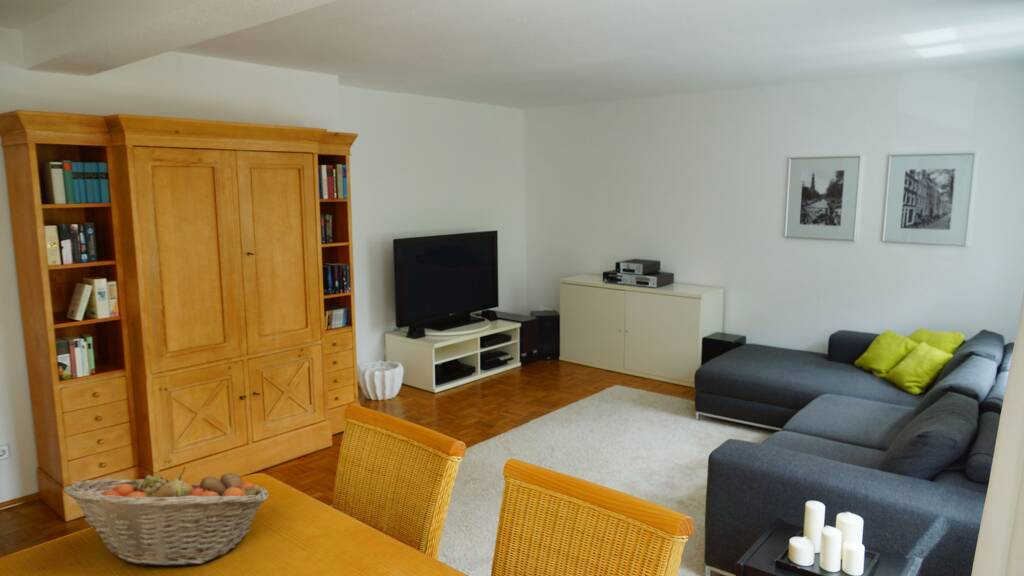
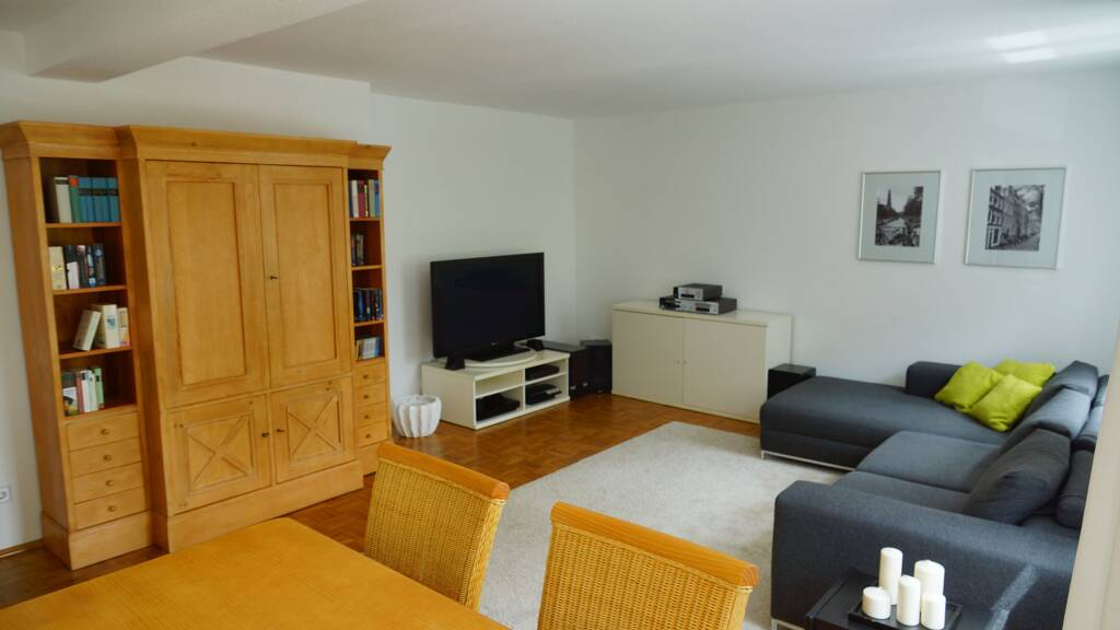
- fruit basket [62,466,270,567]
